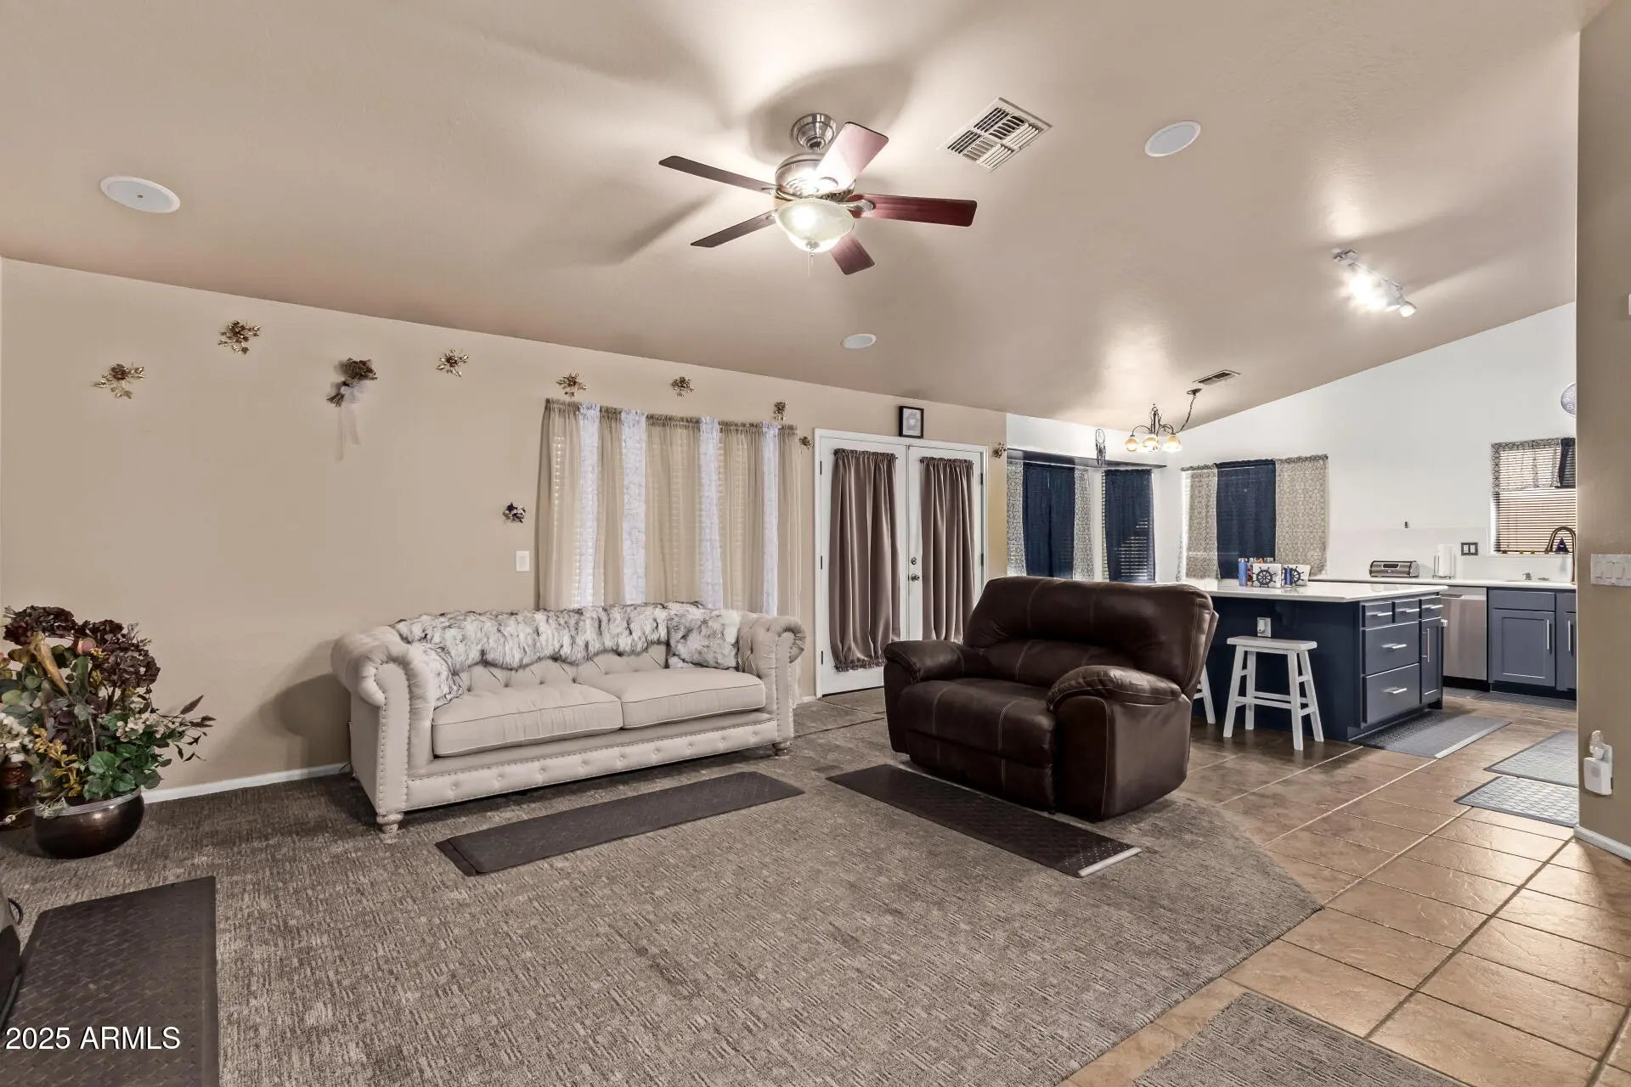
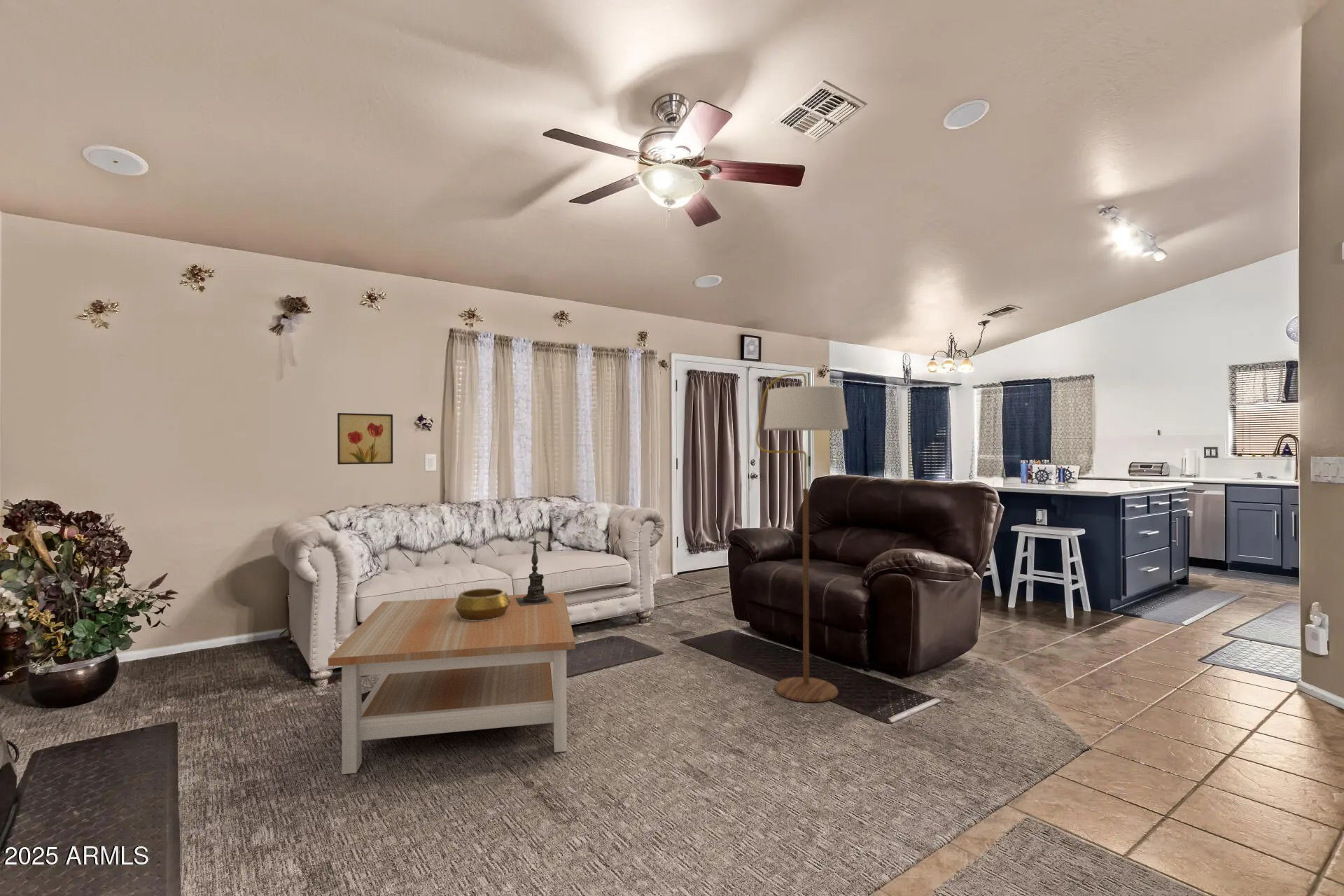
+ coffee table [328,591,575,775]
+ decorative bowl [454,587,511,621]
+ candle holder [516,531,553,606]
+ wall art [337,412,393,465]
+ floor lamp [755,372,849,703]
